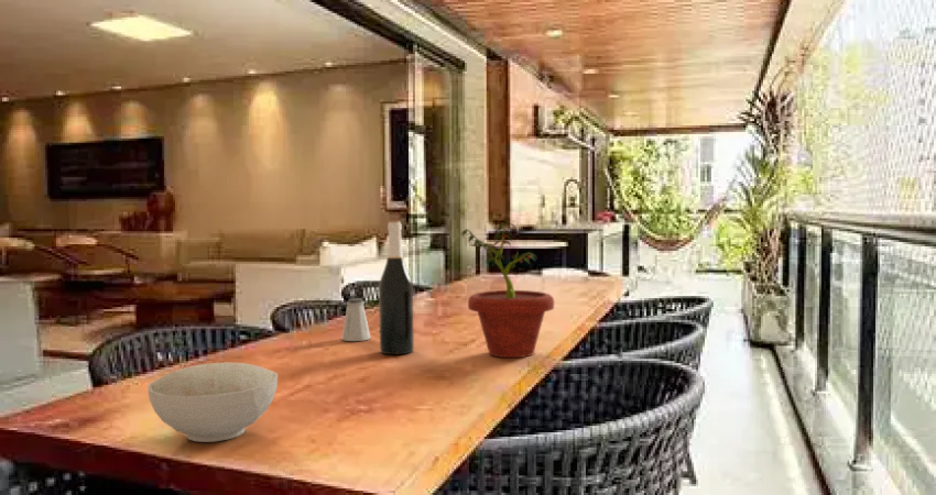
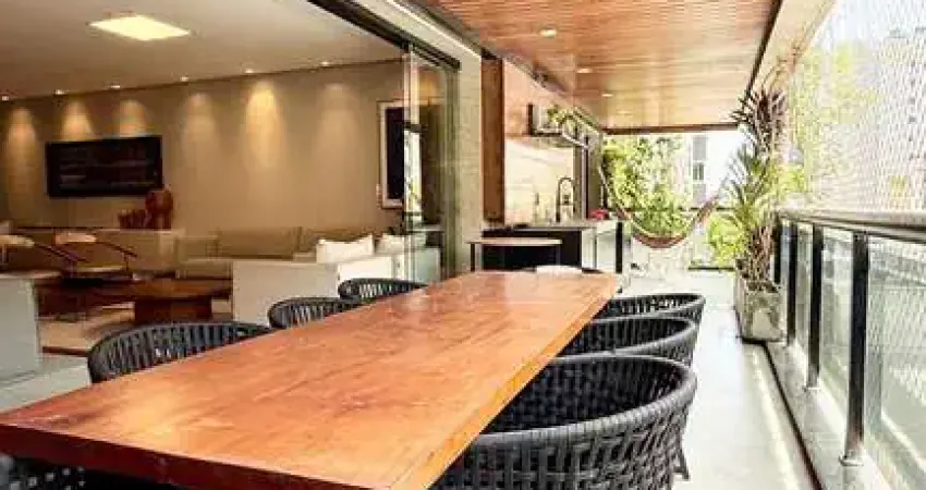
- saltshaker [340,297,371,342]
- wine bottle [378,219,415,355]
- potted plant [460,218,555,359]
- bowl [146,362,279,443]
